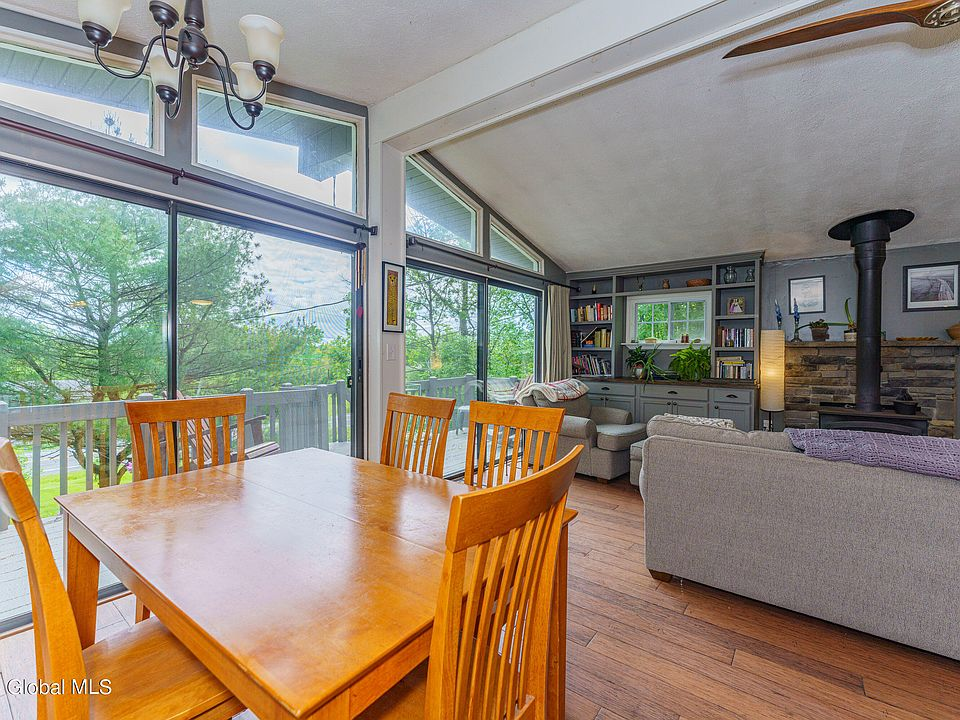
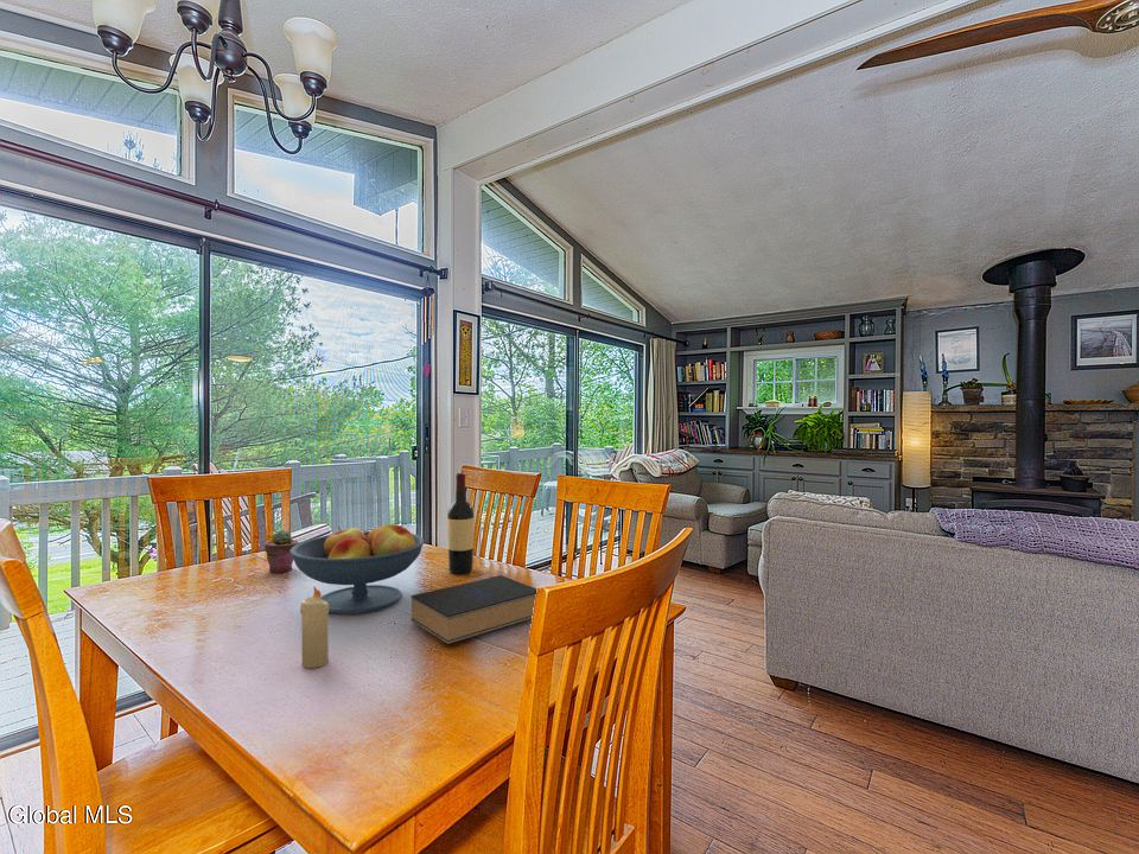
+ potted succulent [263,529,299,574]
+ candle [299,586,330,669]
+ wine bottle [446,472,476,575]
+ fruit bowl [289,523,425,616]
+ book [409,574,539,645]
